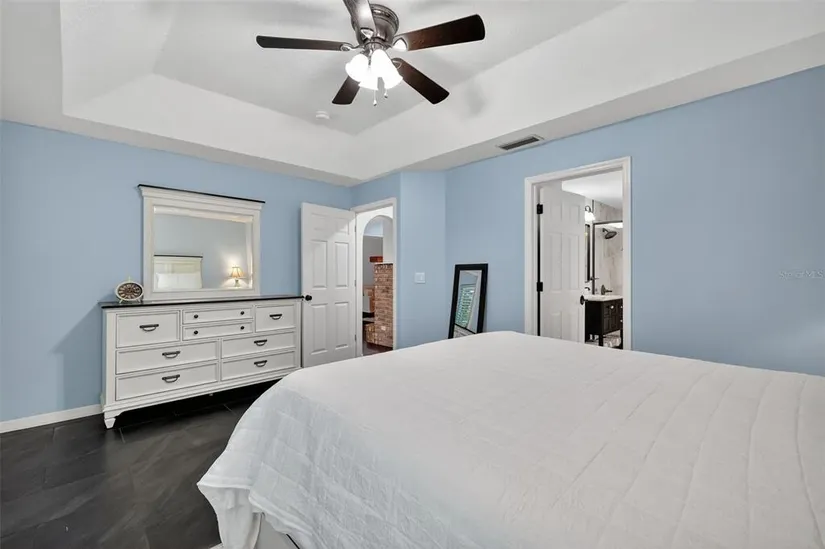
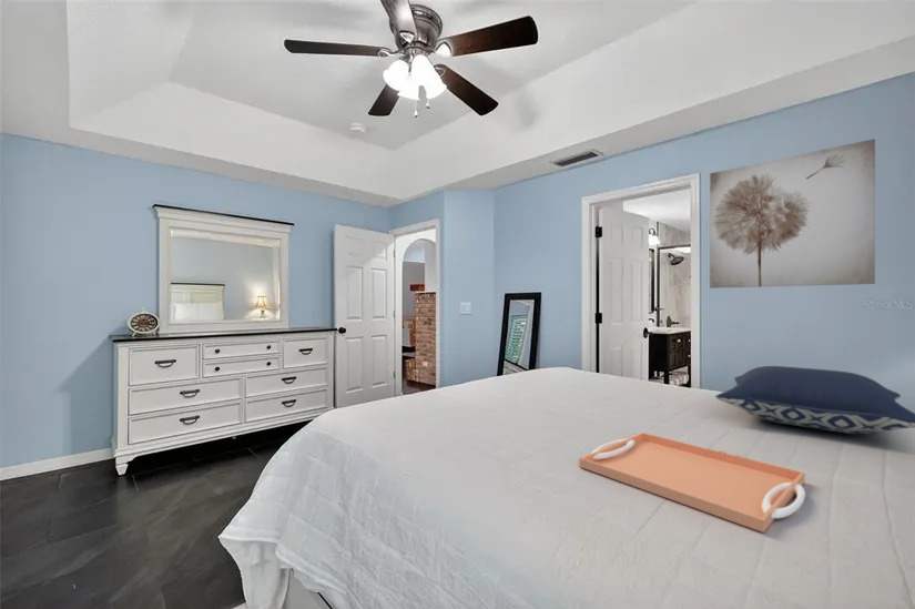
+ serving tray [579,432,806,534]
+ pillow [714,365,915,435]
+ wall art [709,138,876,290]
